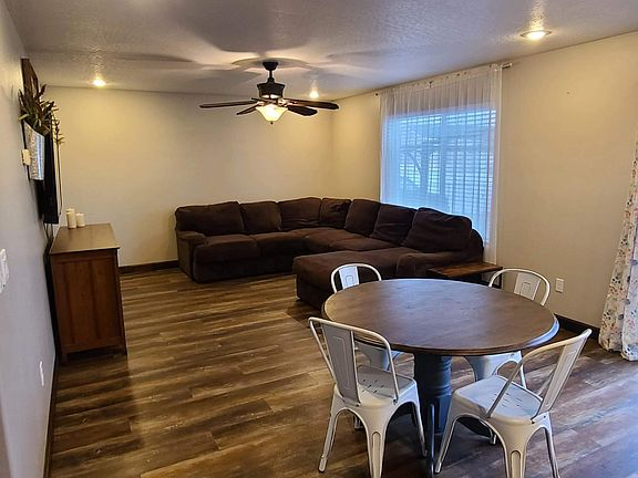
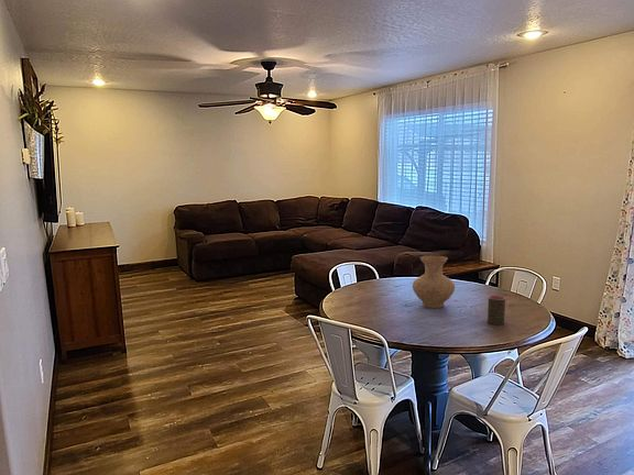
+ cup [487,295,506,325]
+ vase [412,254,456,309]
